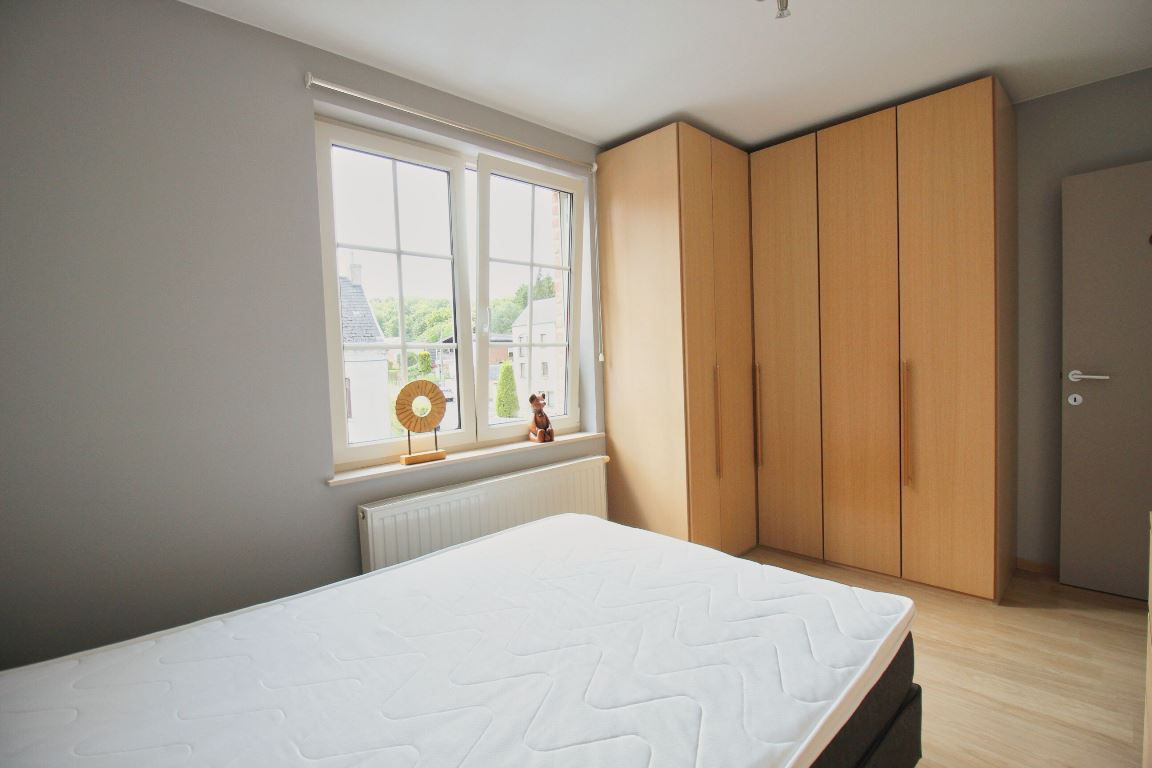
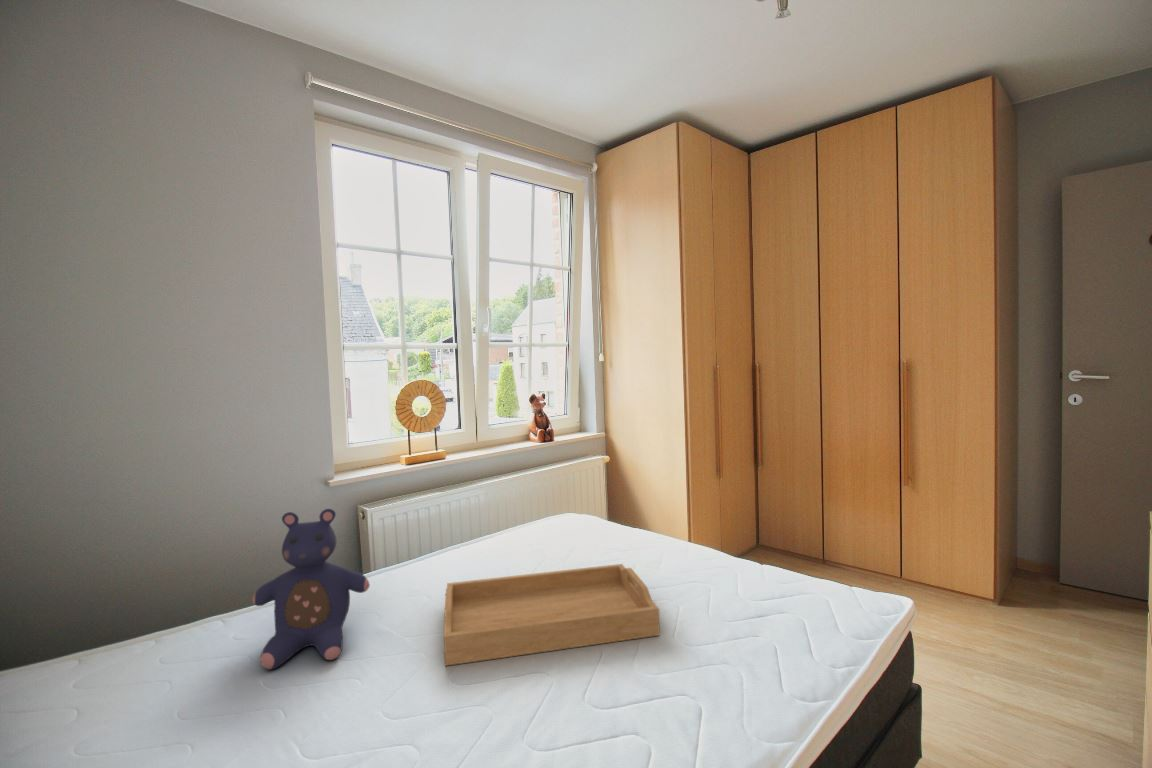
+ serving tray [443,563,661,667]
+ teddy bear [251,508,371,671]
